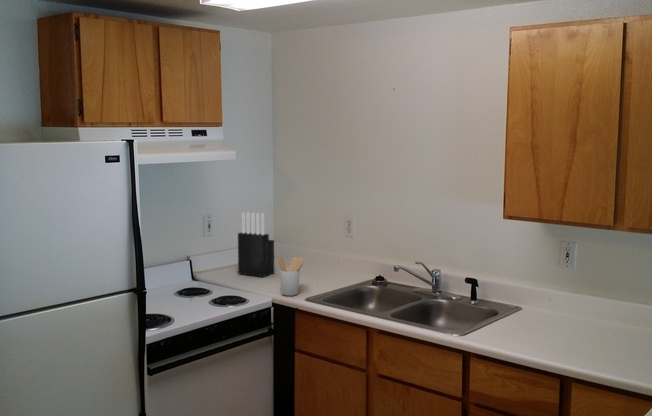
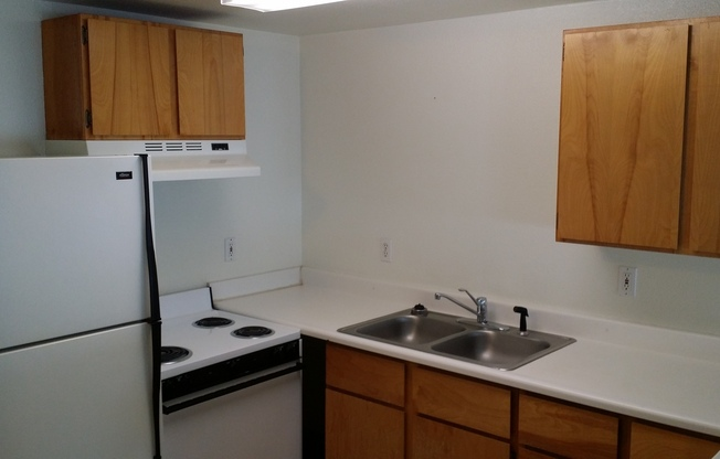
- utensil holder [277,256,305,297]
- knife block [237,211,275,278]
